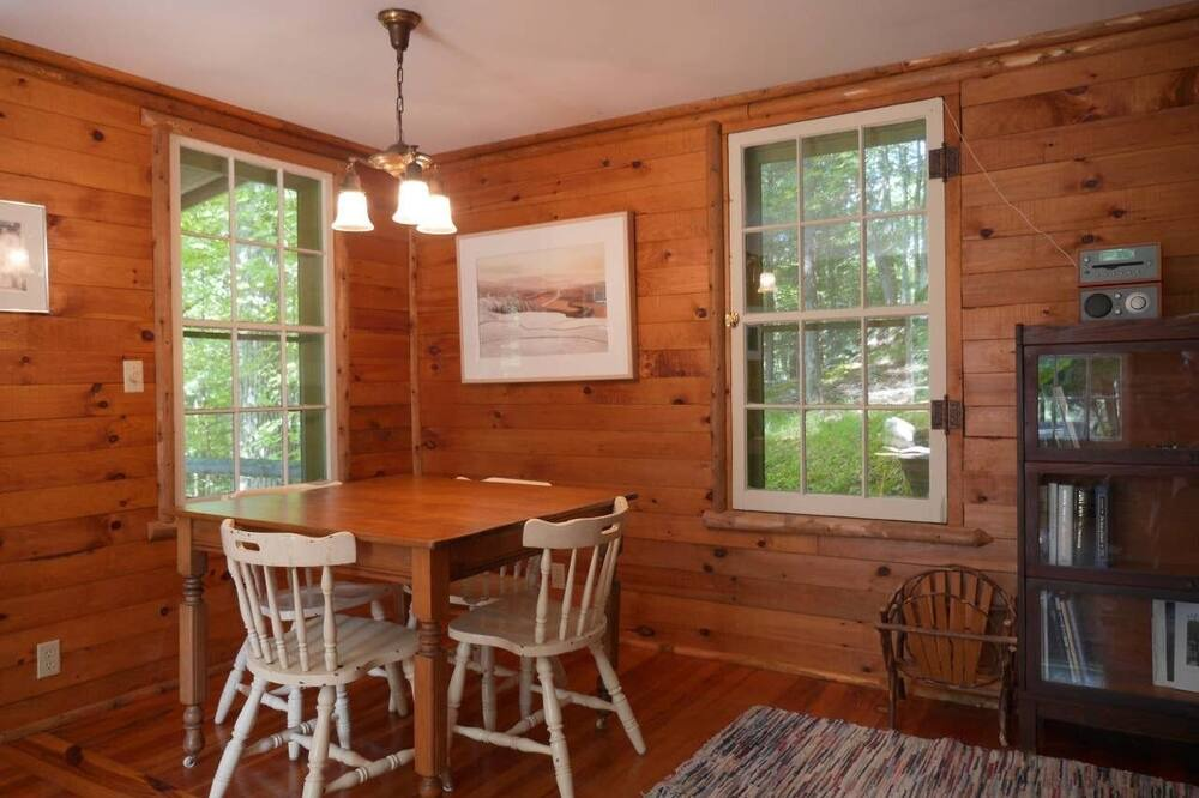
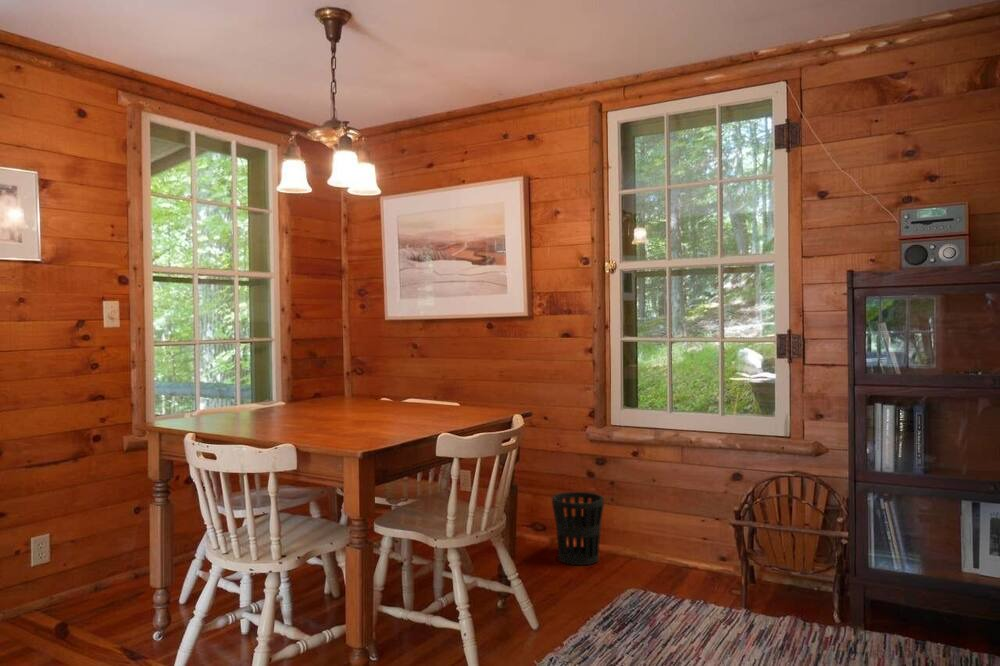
+ wastebasket [551,491,605,566]
